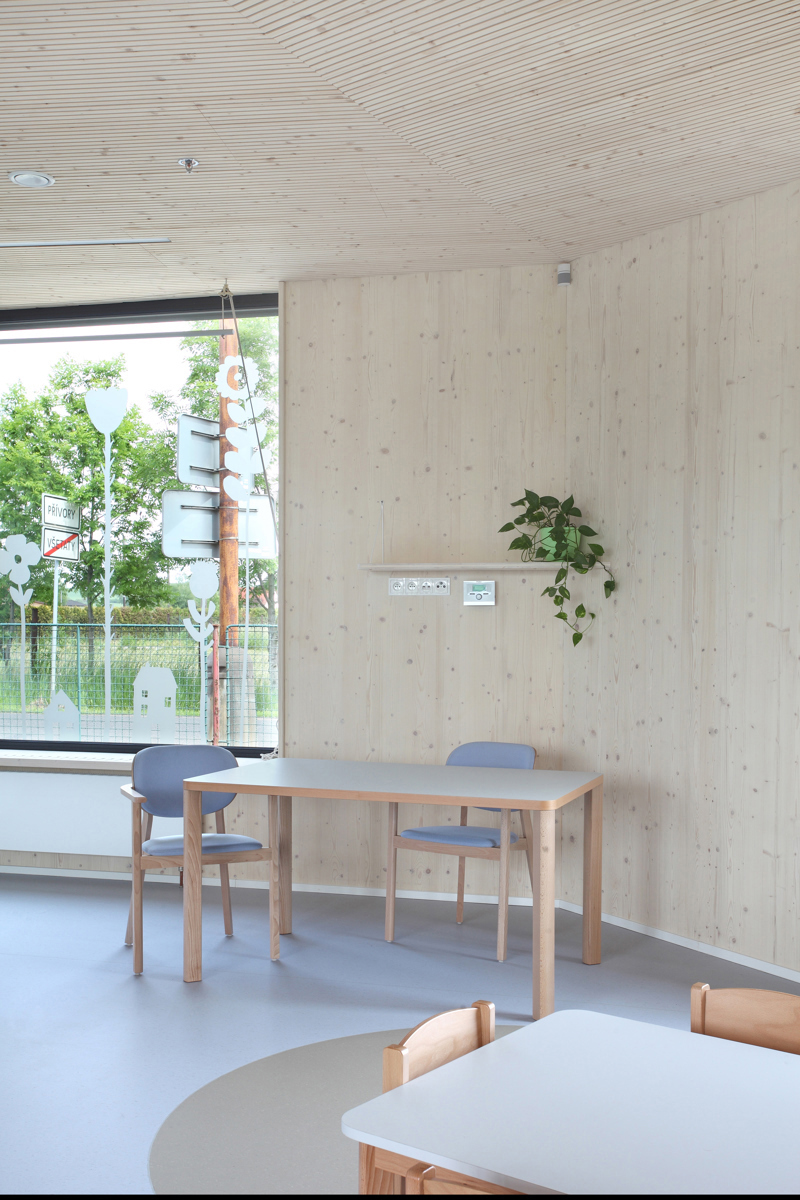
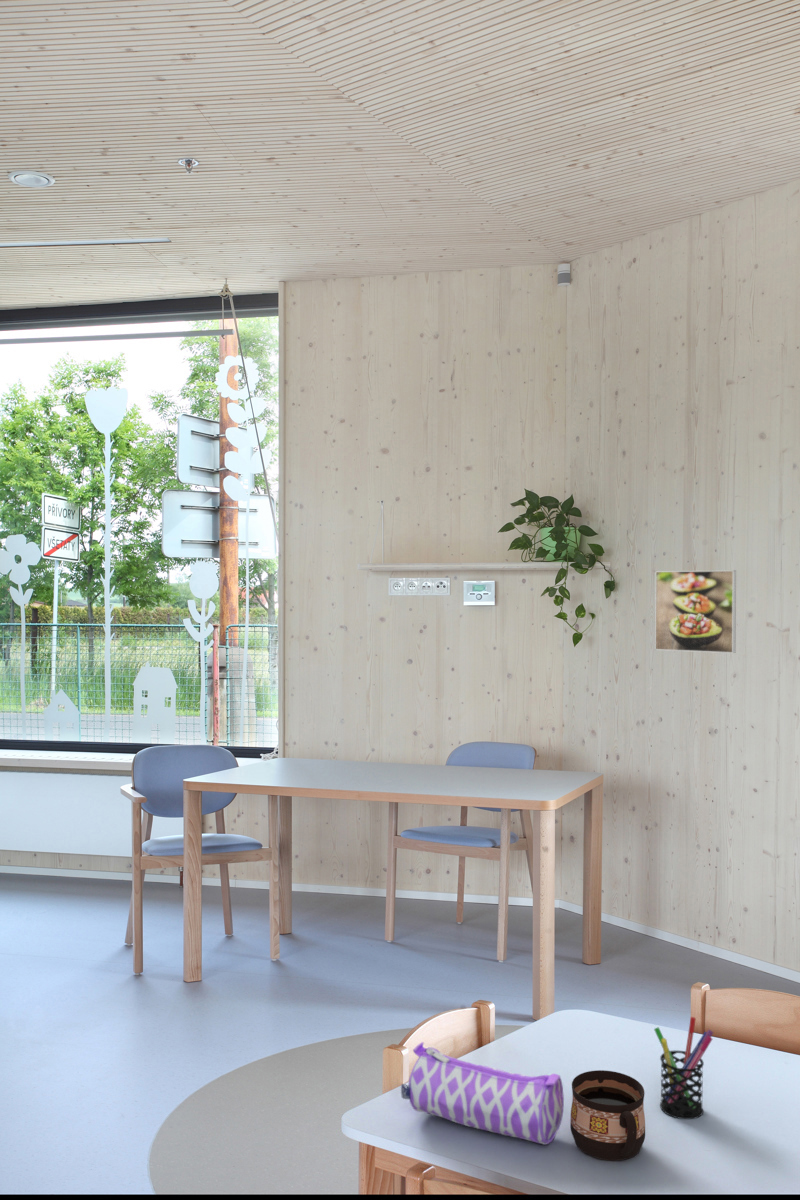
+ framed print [654,569,737,654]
+ pen holder [653,1016,714,1120]
+ cup [569,1069,646,1162]
+ pencil case [400,1041,565,1146]
